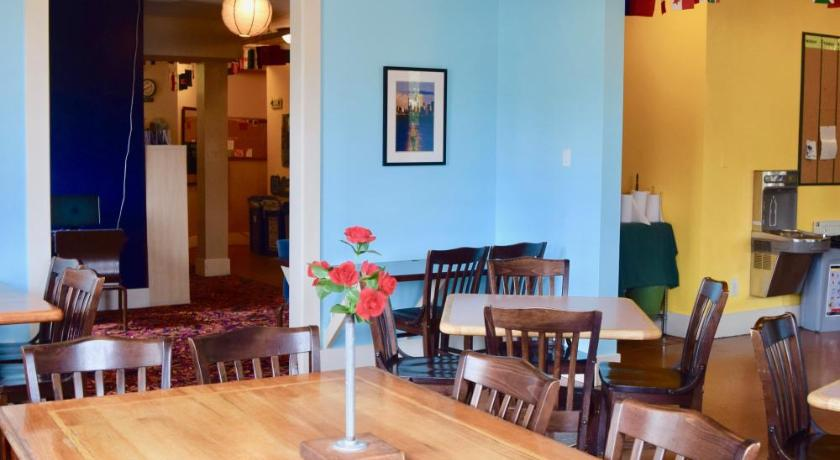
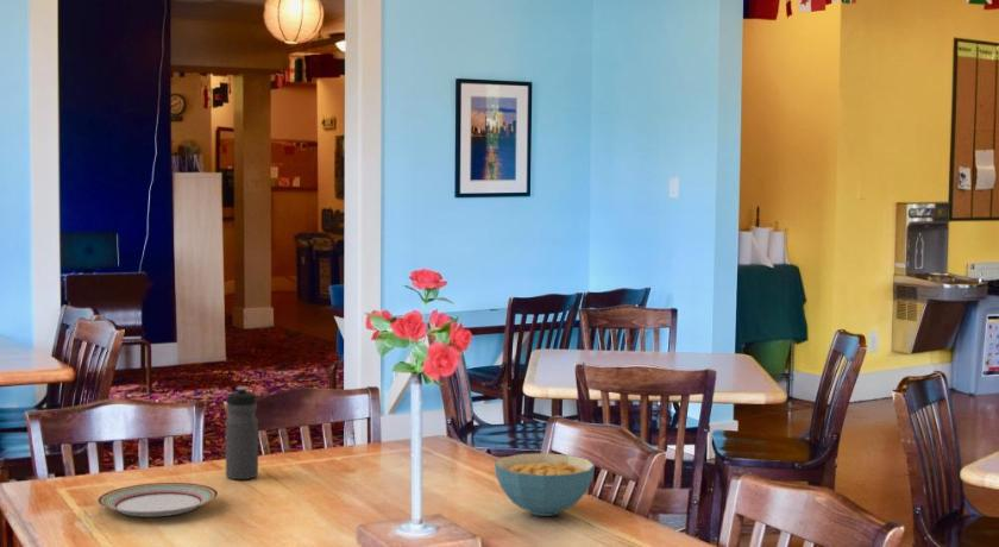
+ cereal bowl [494,452,596,517]
+ plate [96,482,219,518]
+ water bottle [225,385,259,480]
